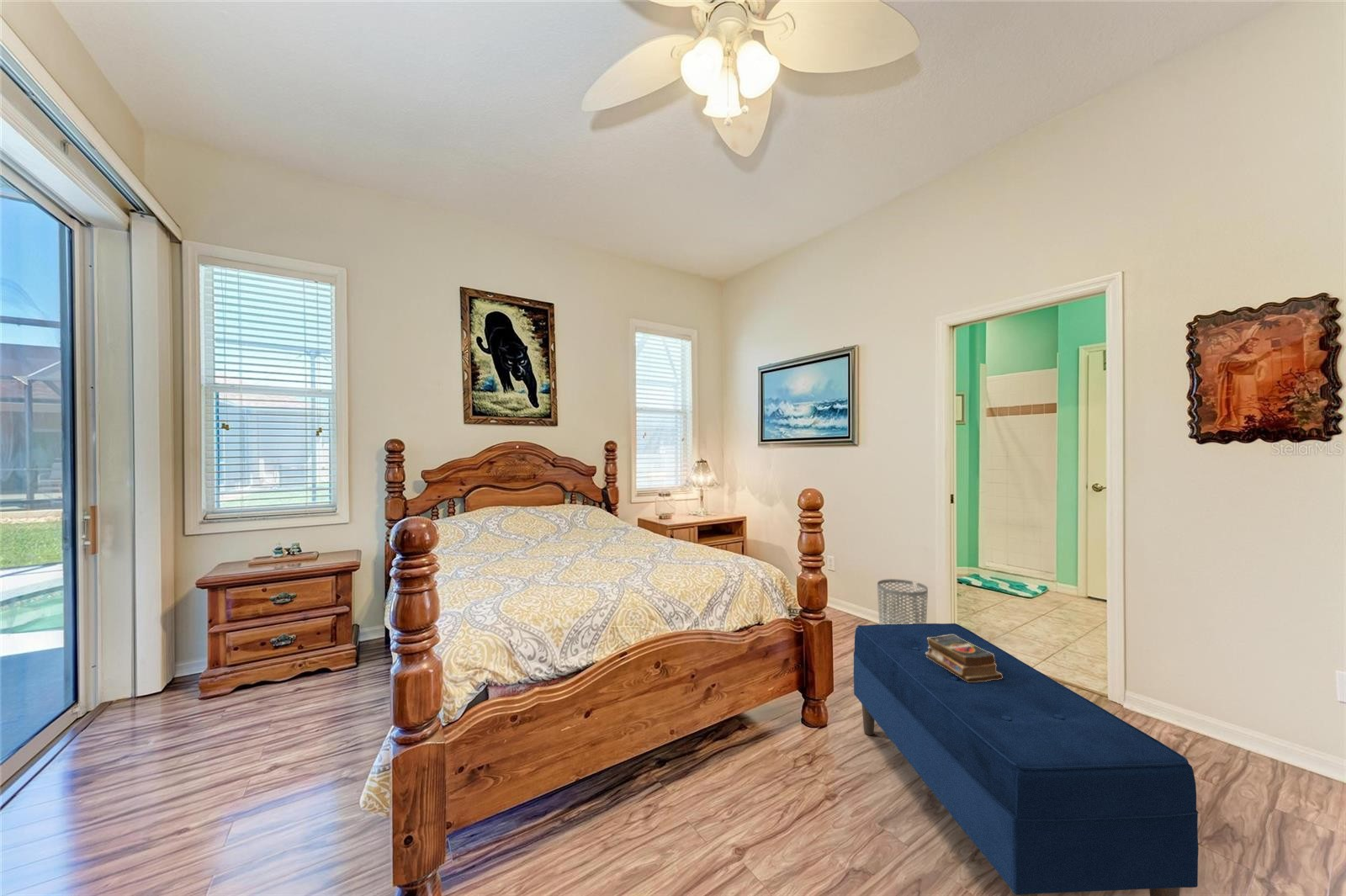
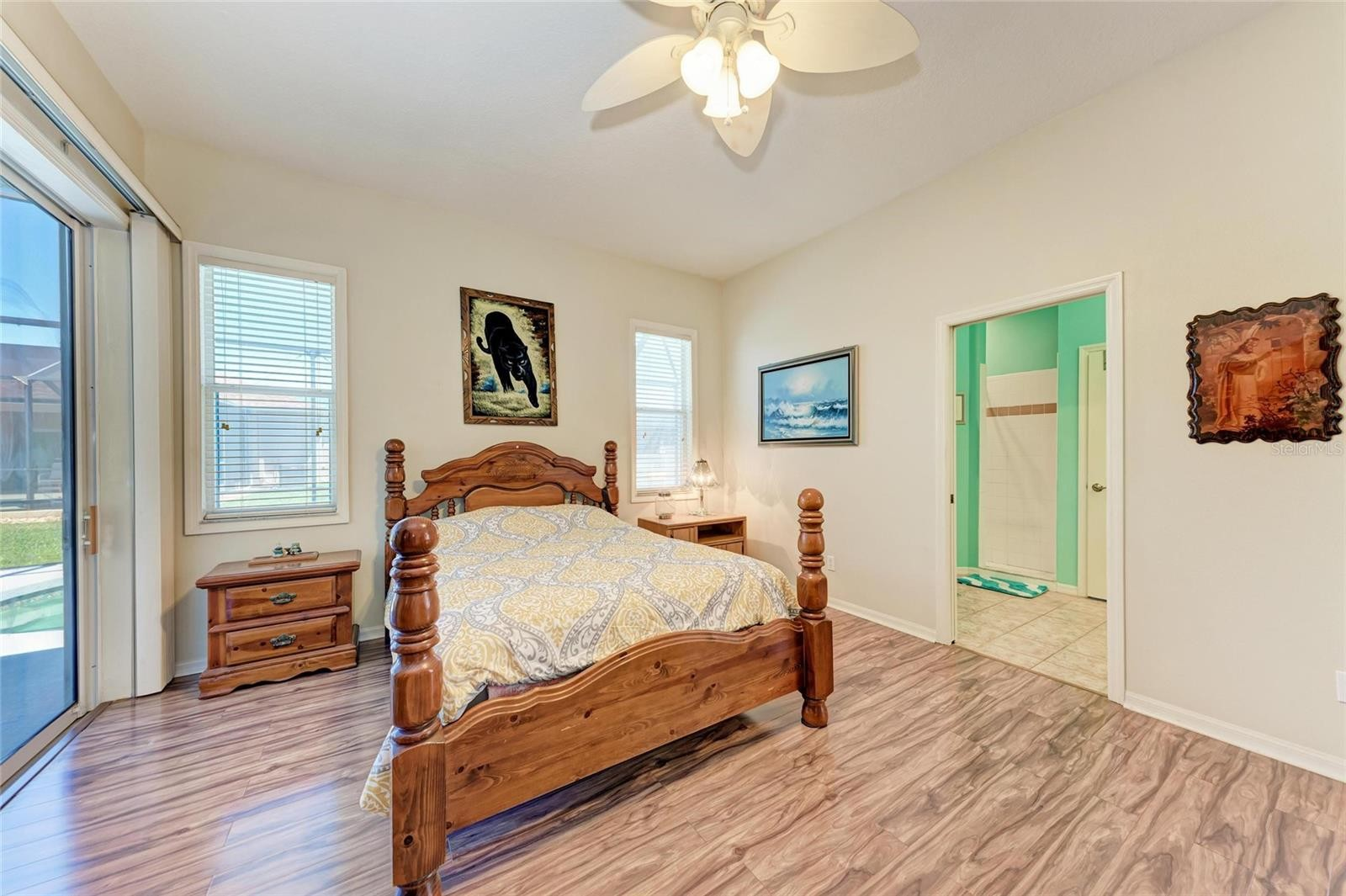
- waste bin [877,578,929,624]
- bench [853,623,1200,896]
- books [925,634,1003,682]
